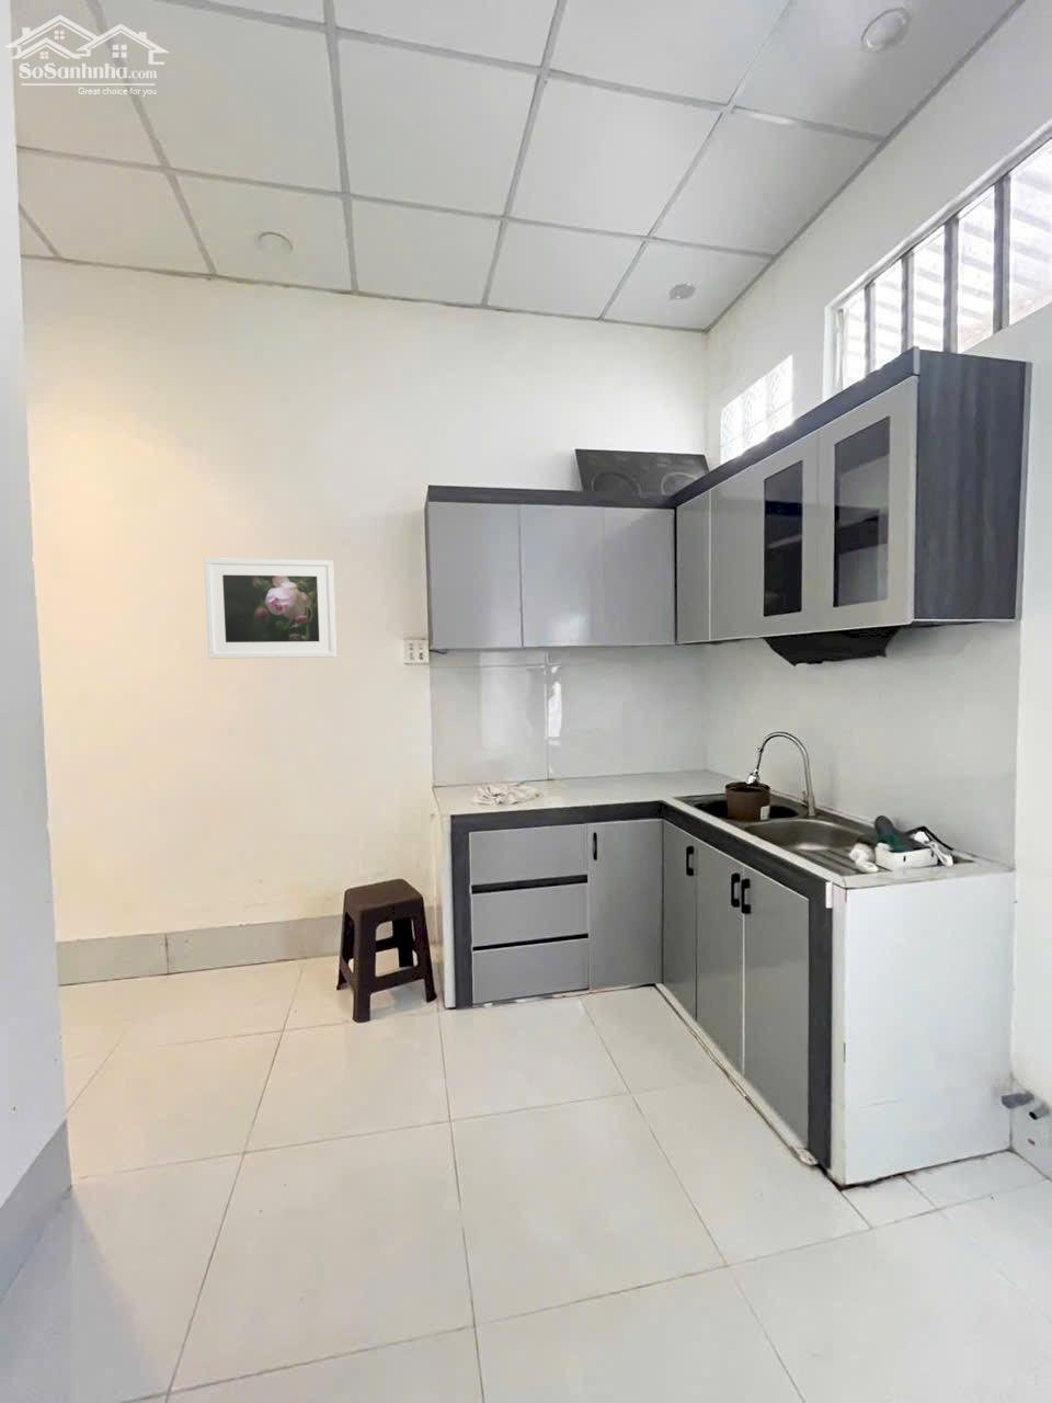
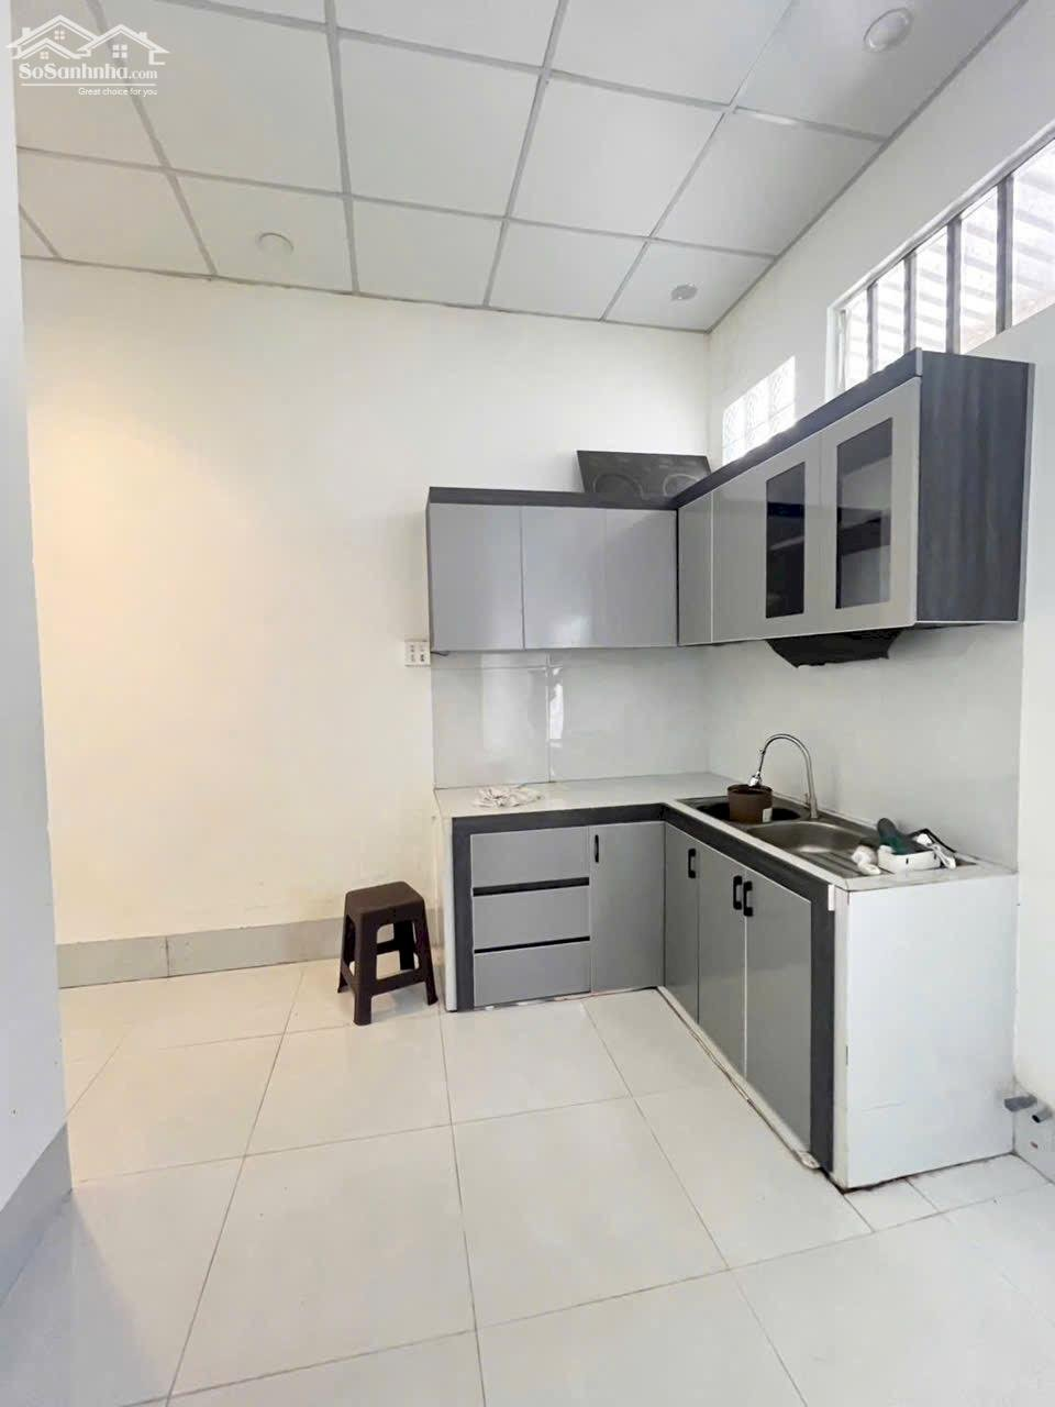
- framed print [202,557,337,660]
